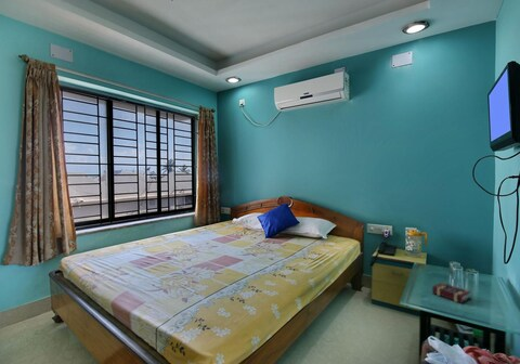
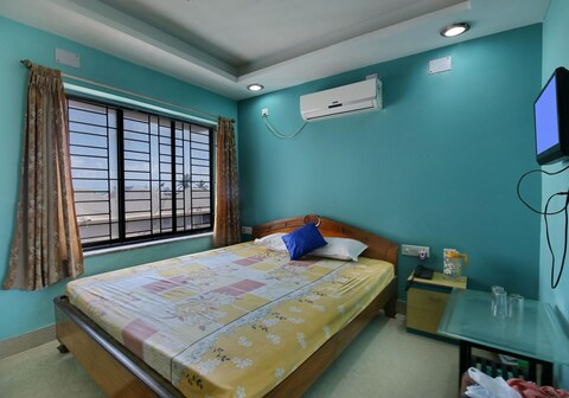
- book [431,282,472,304]
